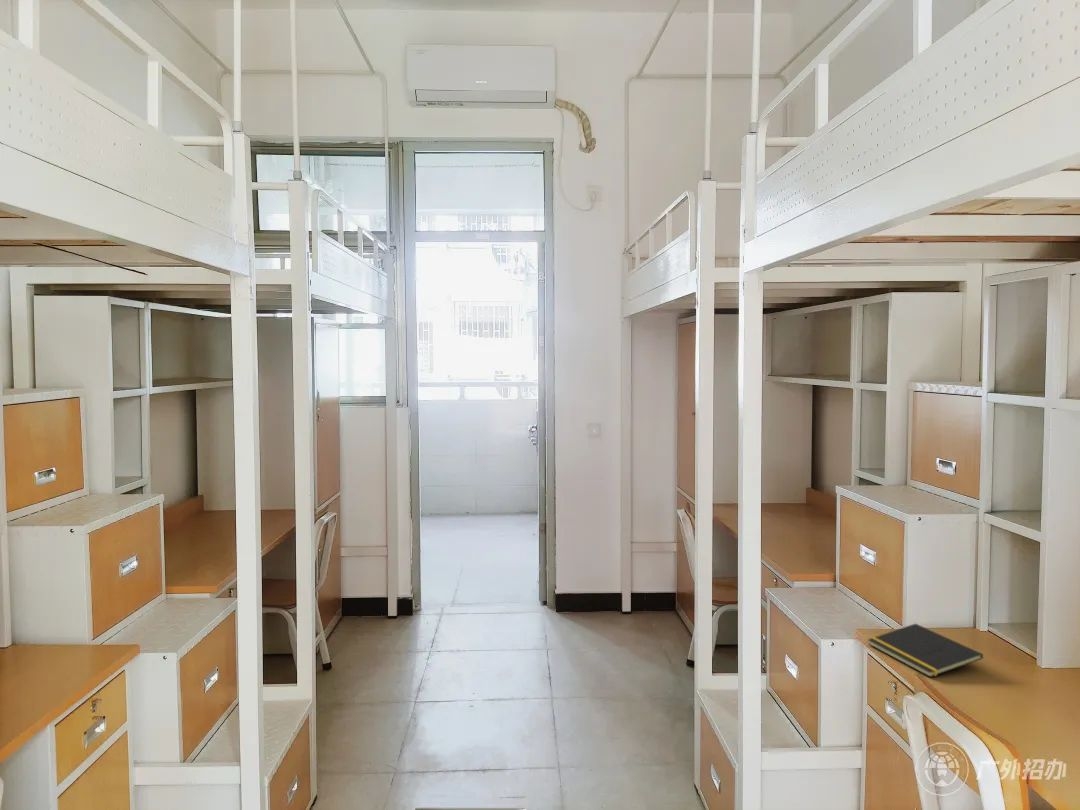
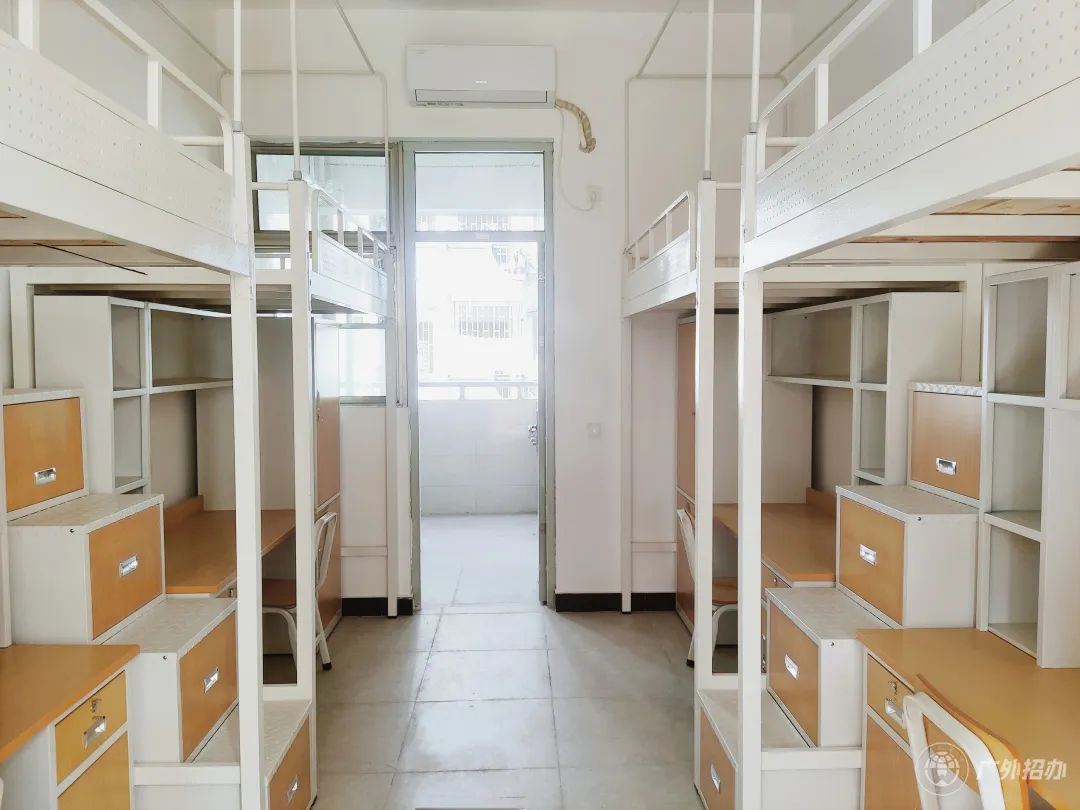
- notepad [867,623,984,678]
